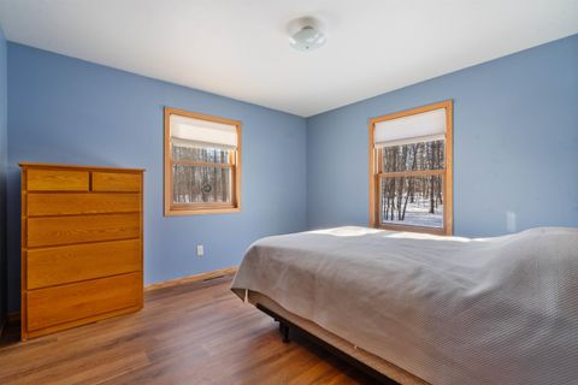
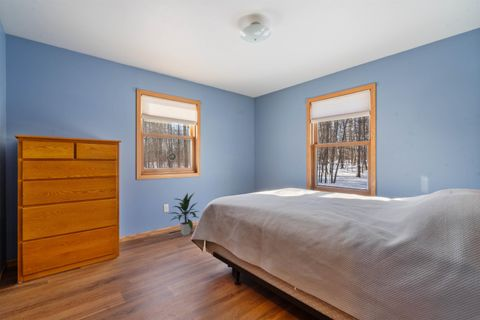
+ indoor plant [168,191,200,237]
